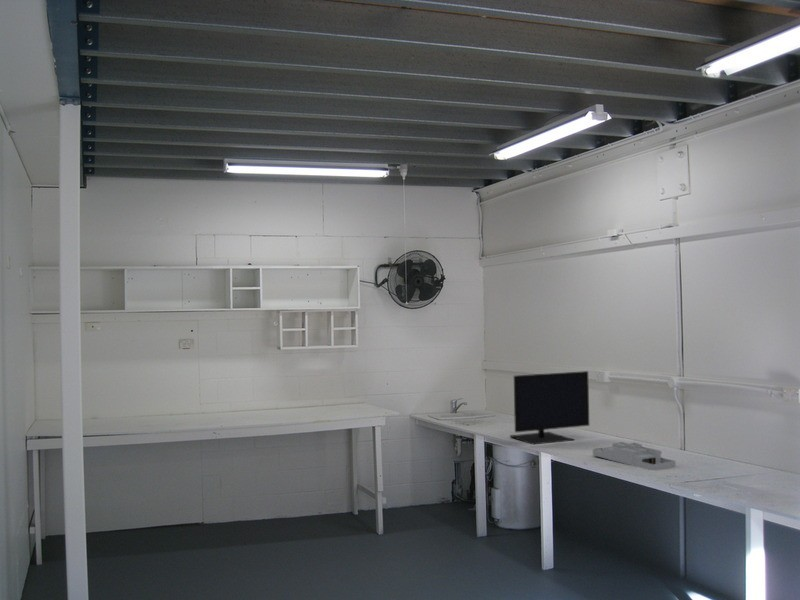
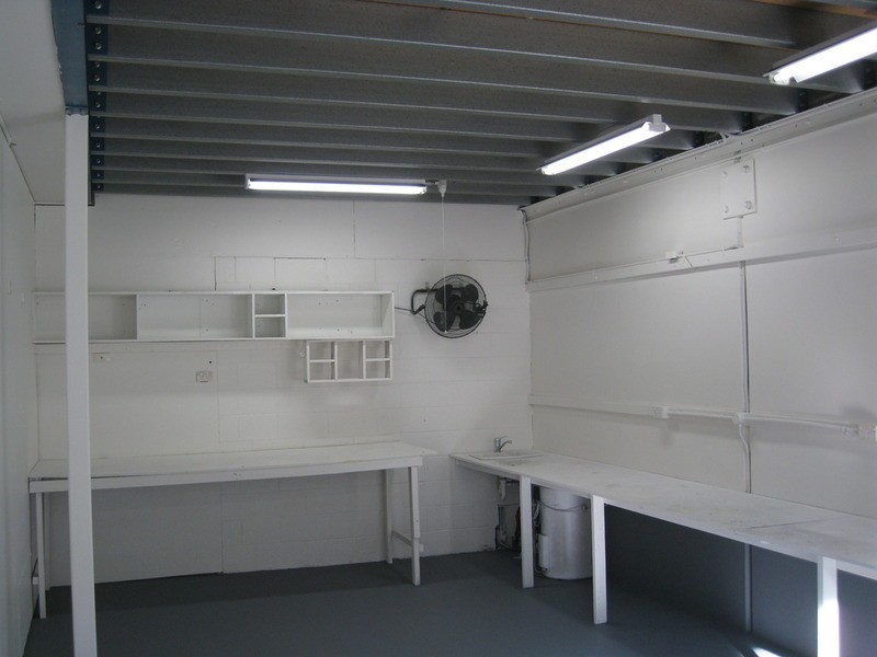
- monitor [509,370,590,445]
- desk organizer [592,441,677,471]
